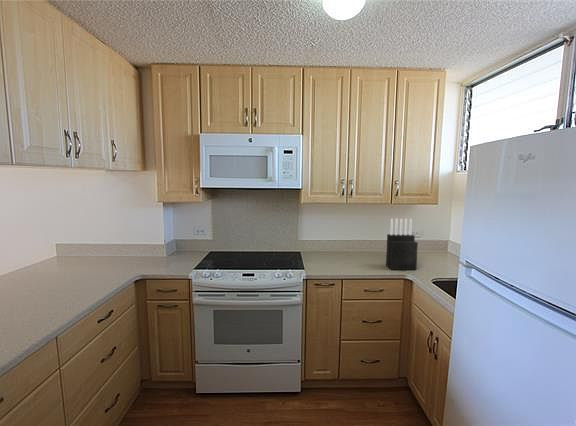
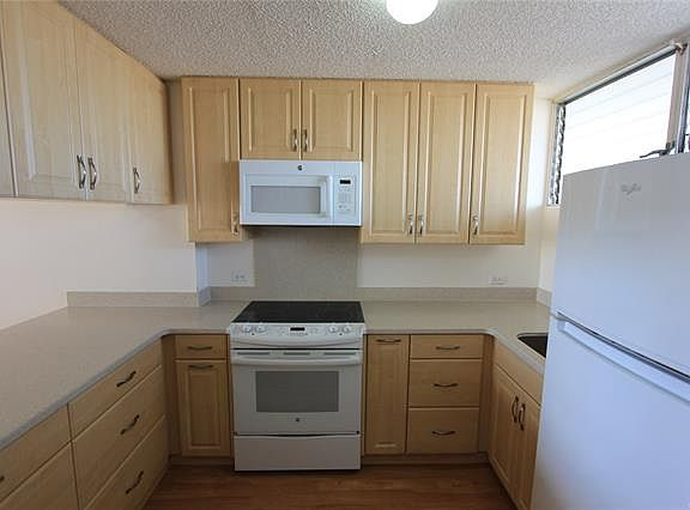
- knife block [385,217,419,272]
